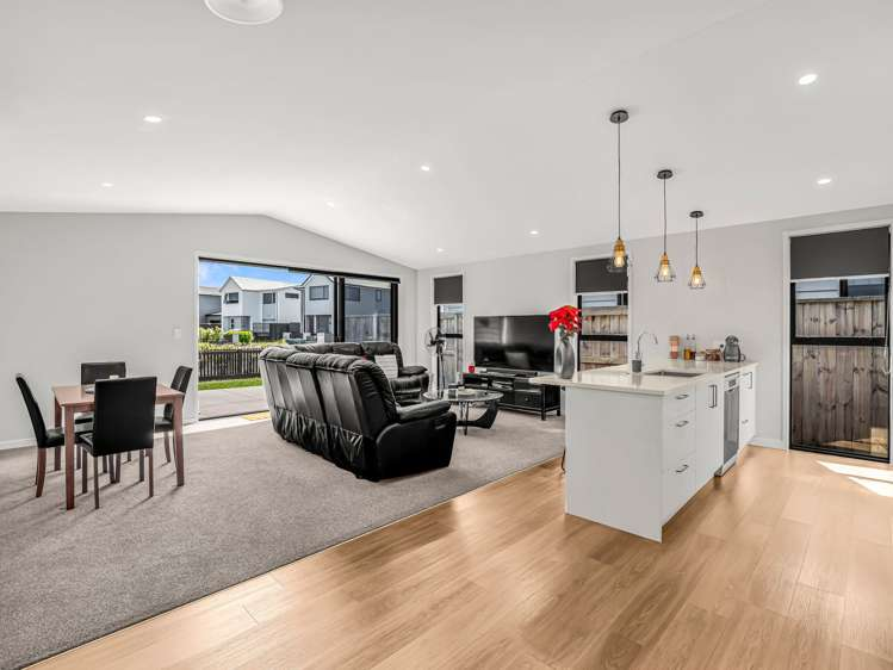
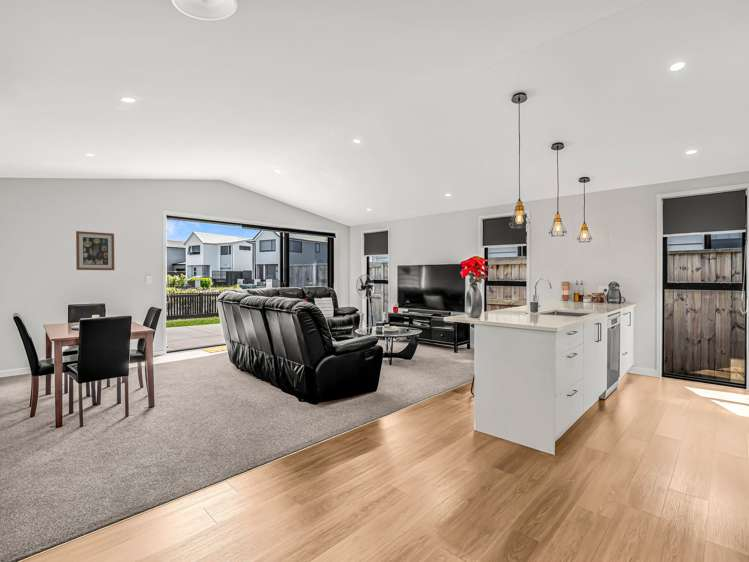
+ wall art [75,230,115,271]
